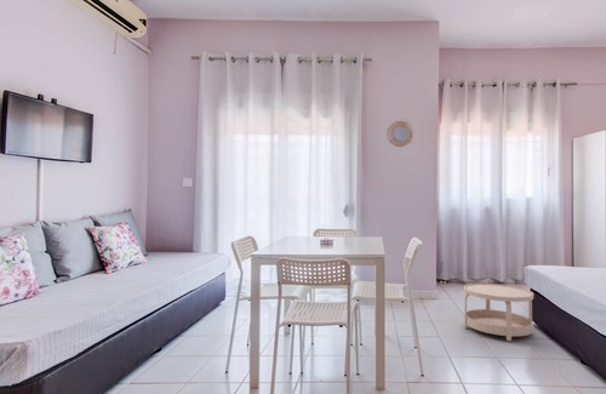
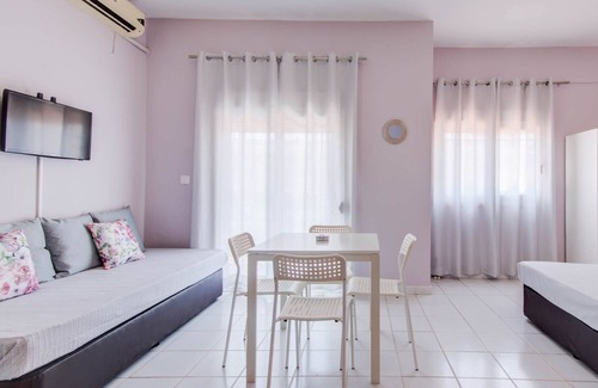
- side table [463,282,534,342]
